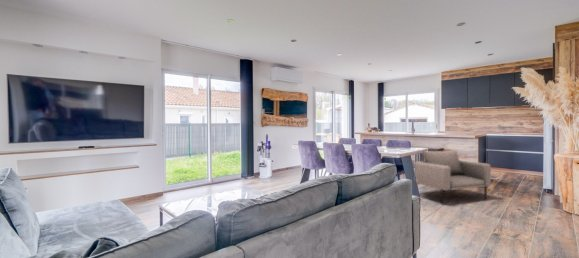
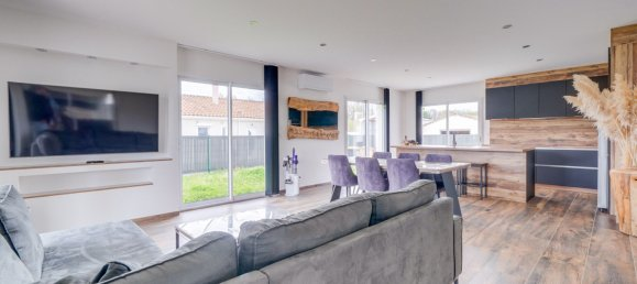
- armchair [414,149,492,205]
